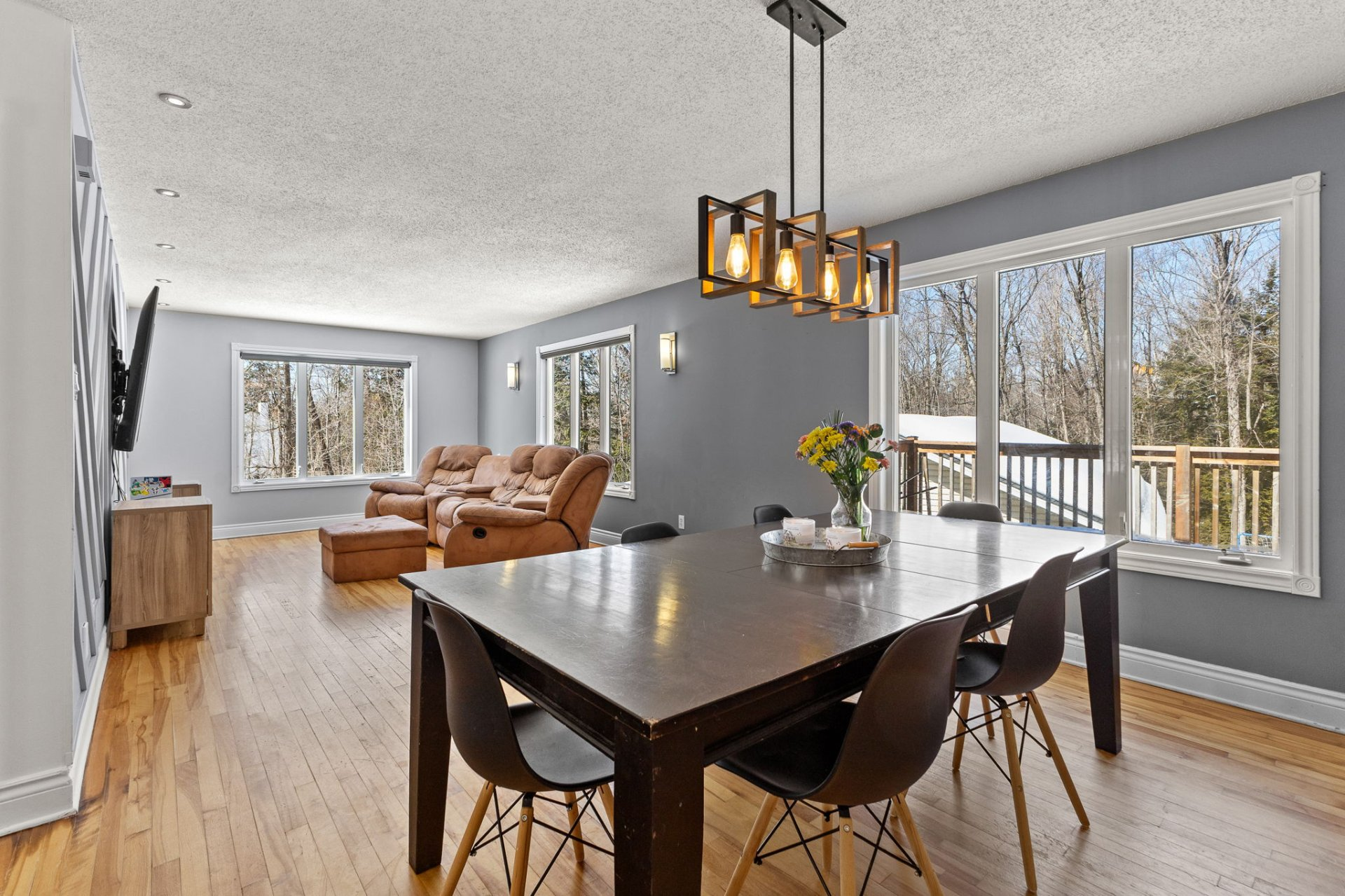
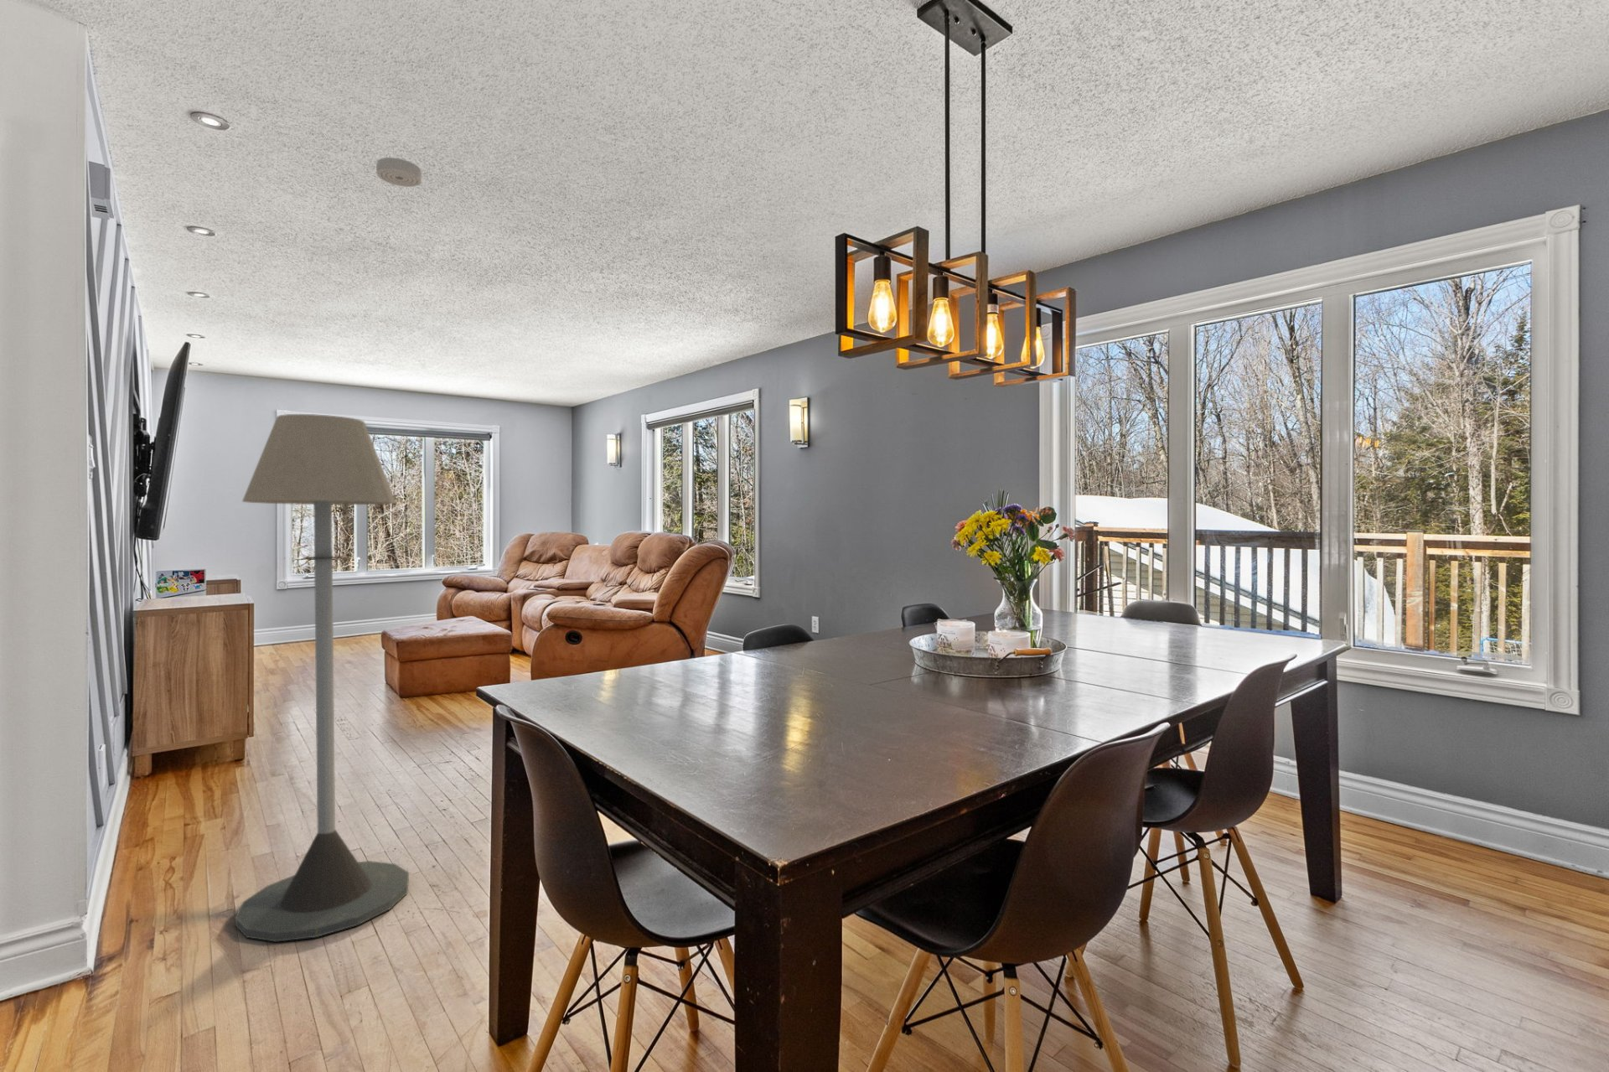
+ floor lamp [234,413,410,942]
+ smoke detector [376,157,423,188]
